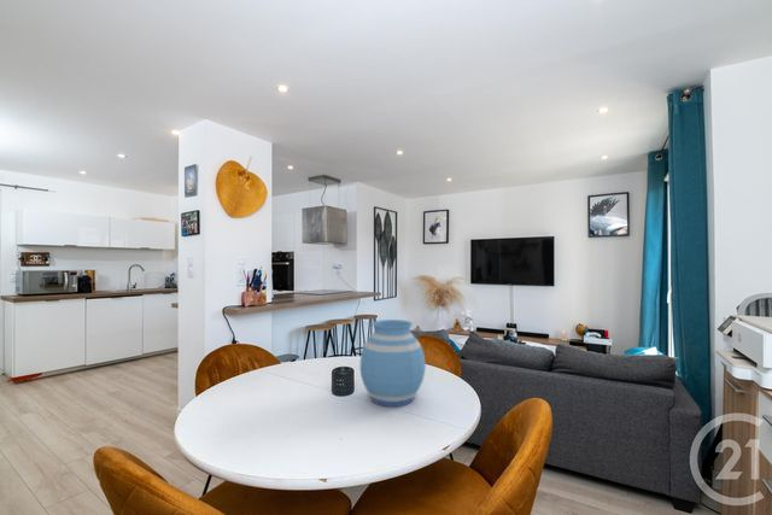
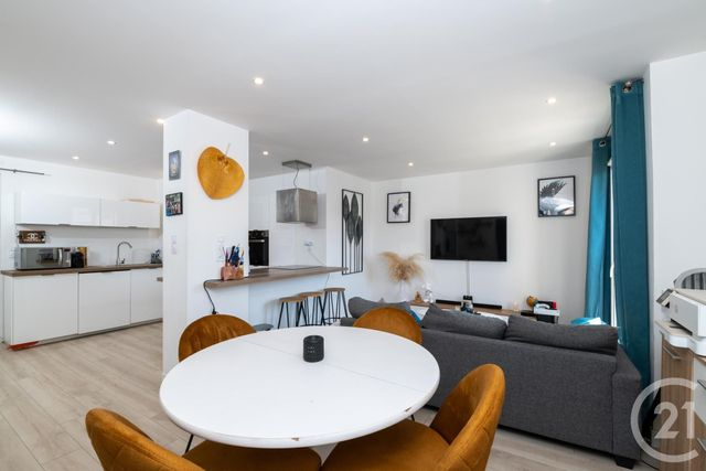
- vase [358,318,427,408]
